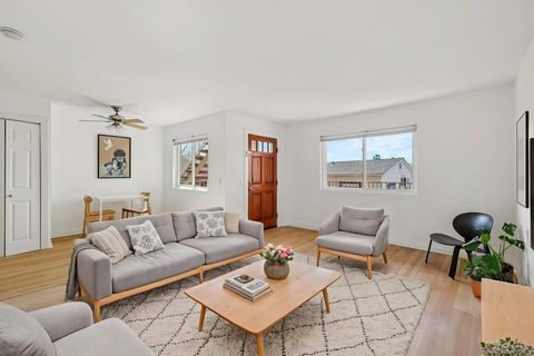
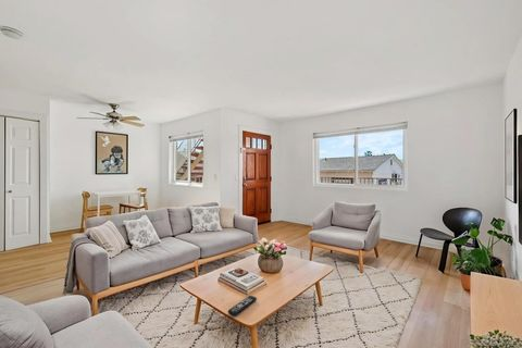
+ remote control [227,295,258,316]
